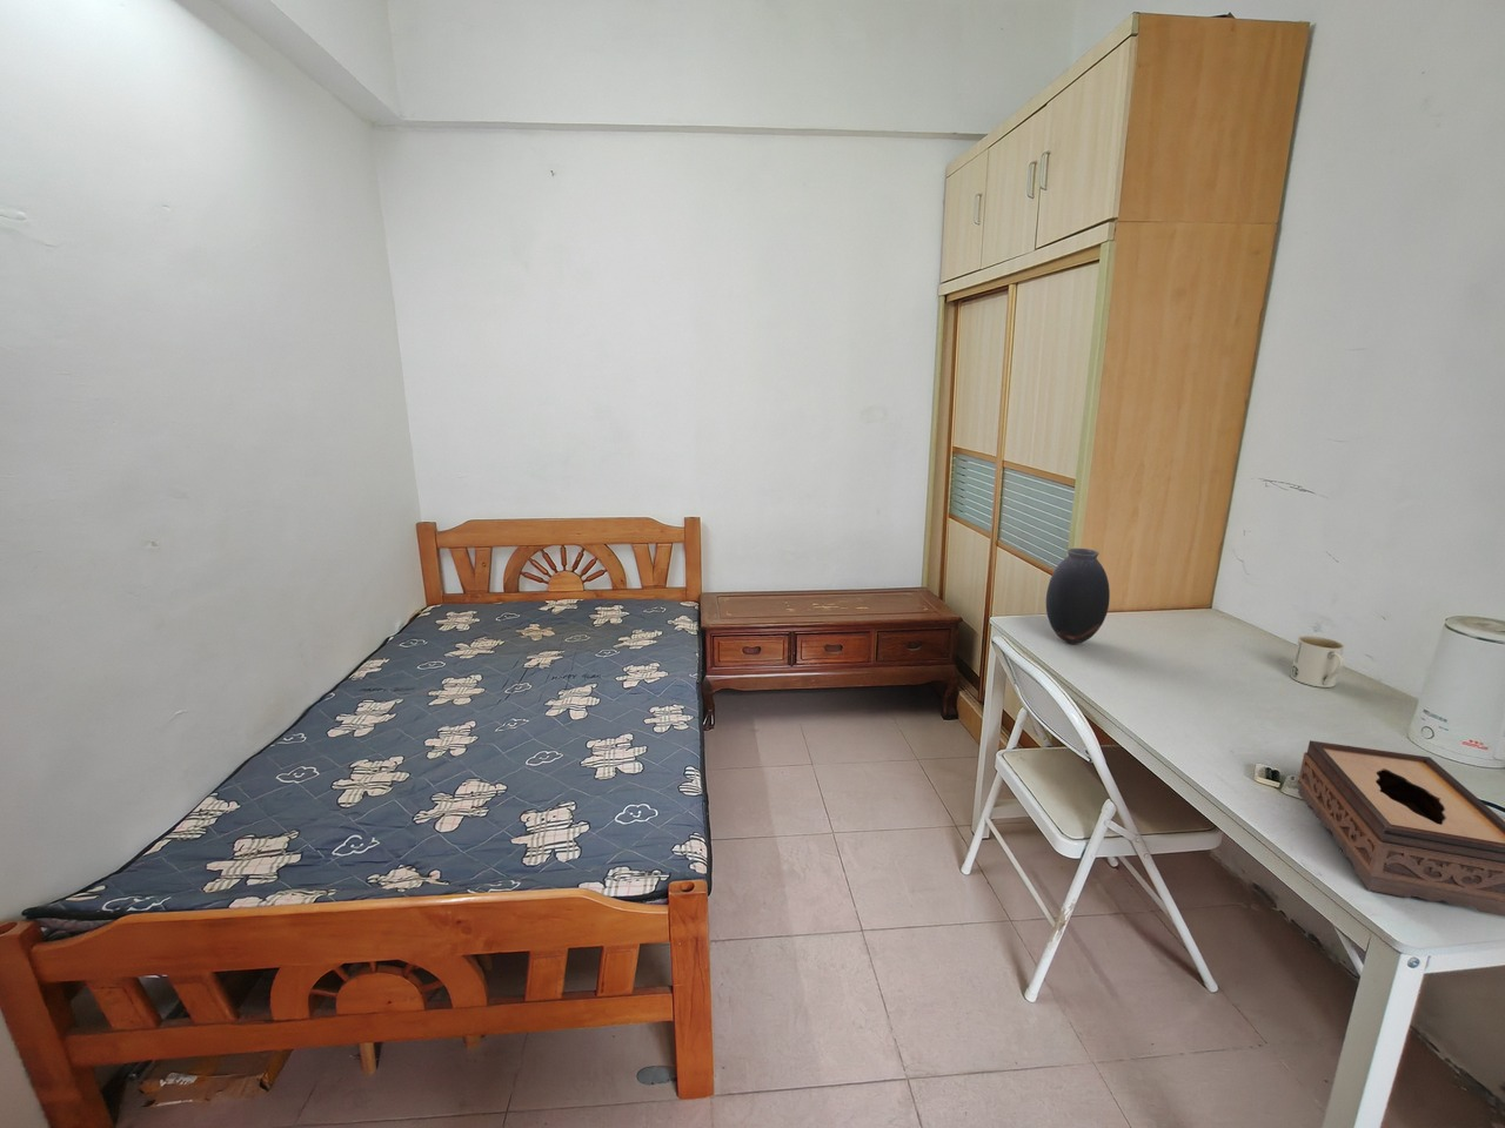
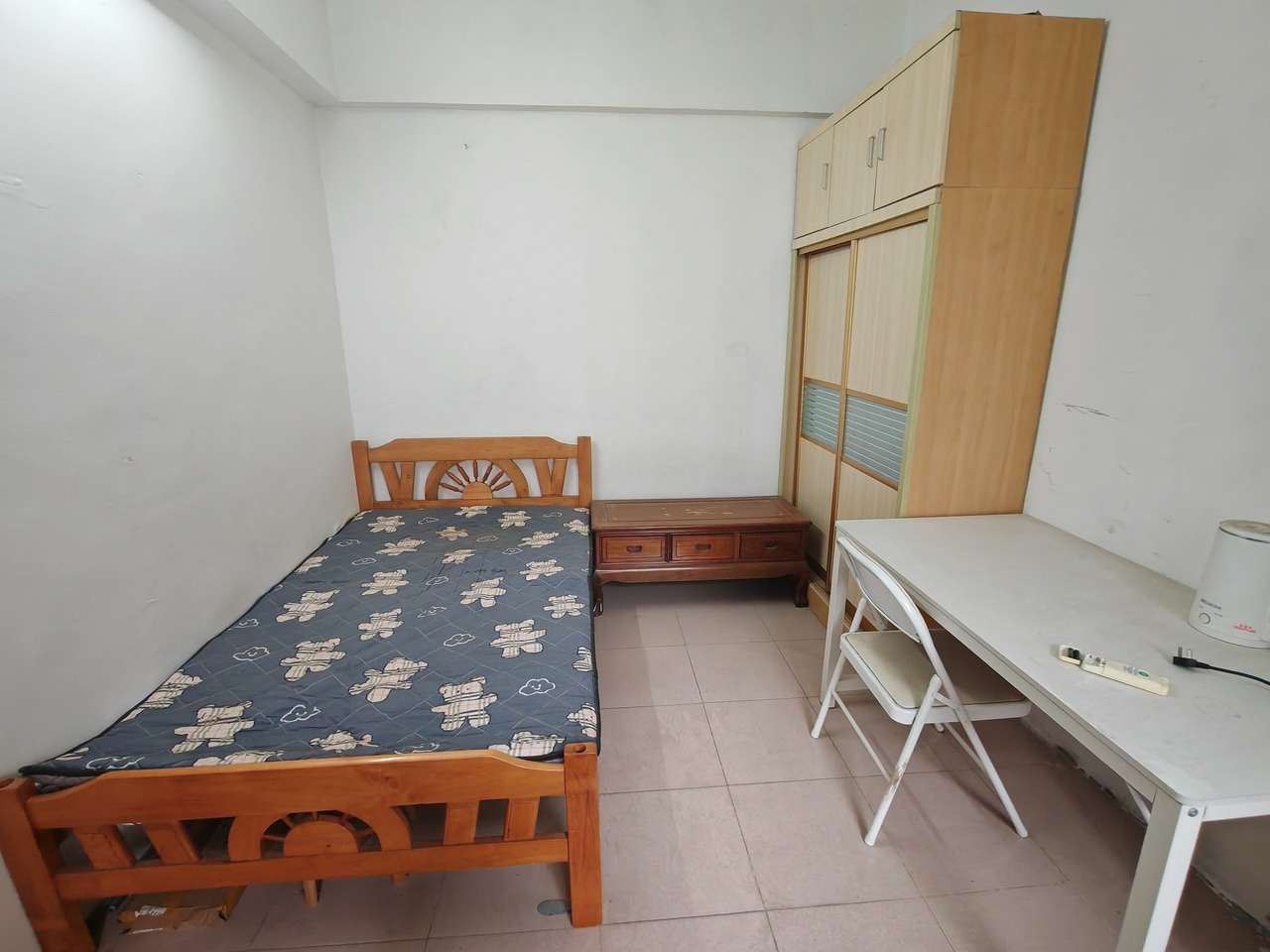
- mug [1289,634,1345,688]
- tissue box [1296,739,1505,917]
- vase [1045,547,1112,645]
